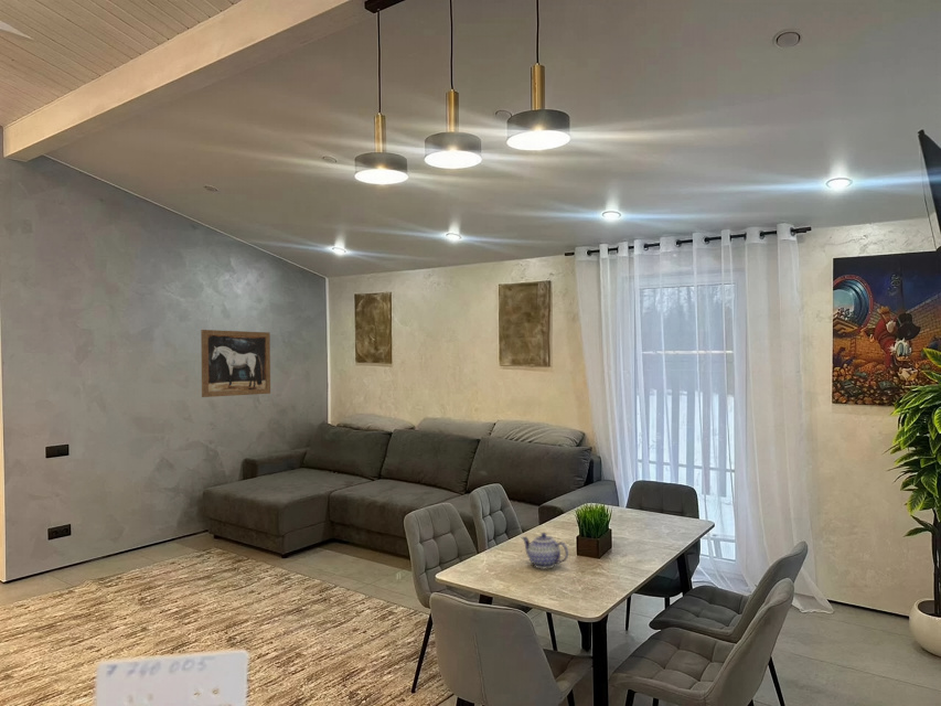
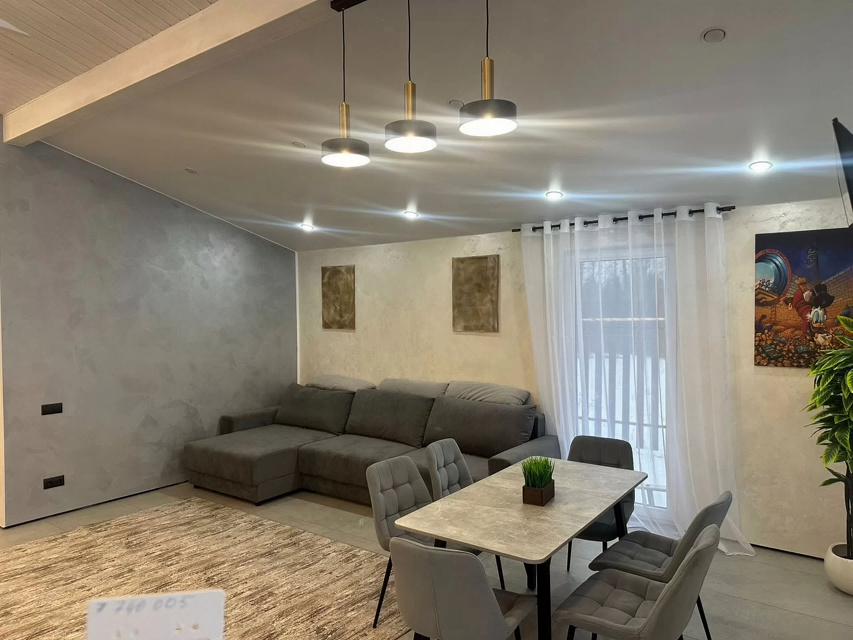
- wall art [200,329,271,398]
- teapot [521,532,569,570]
